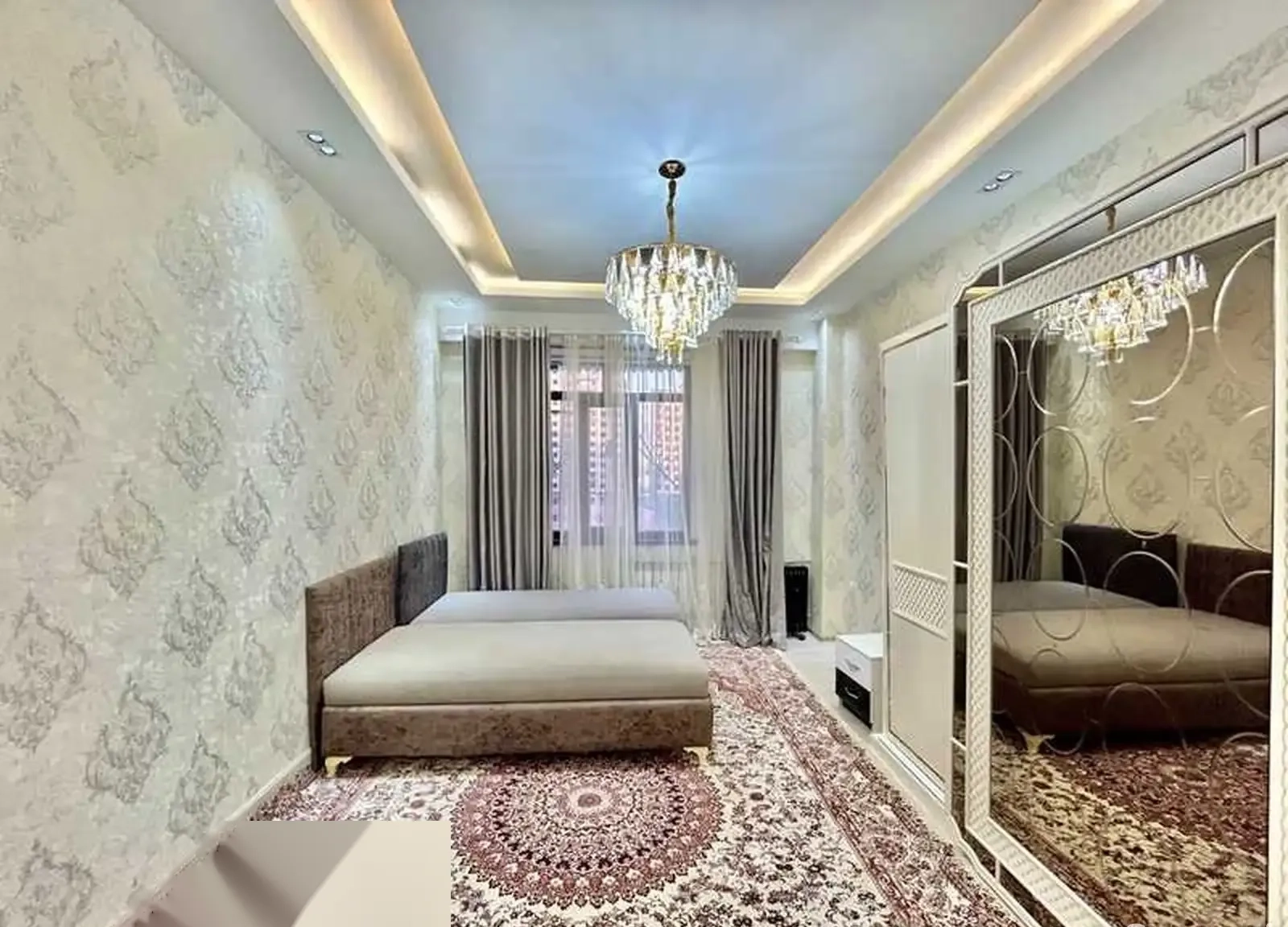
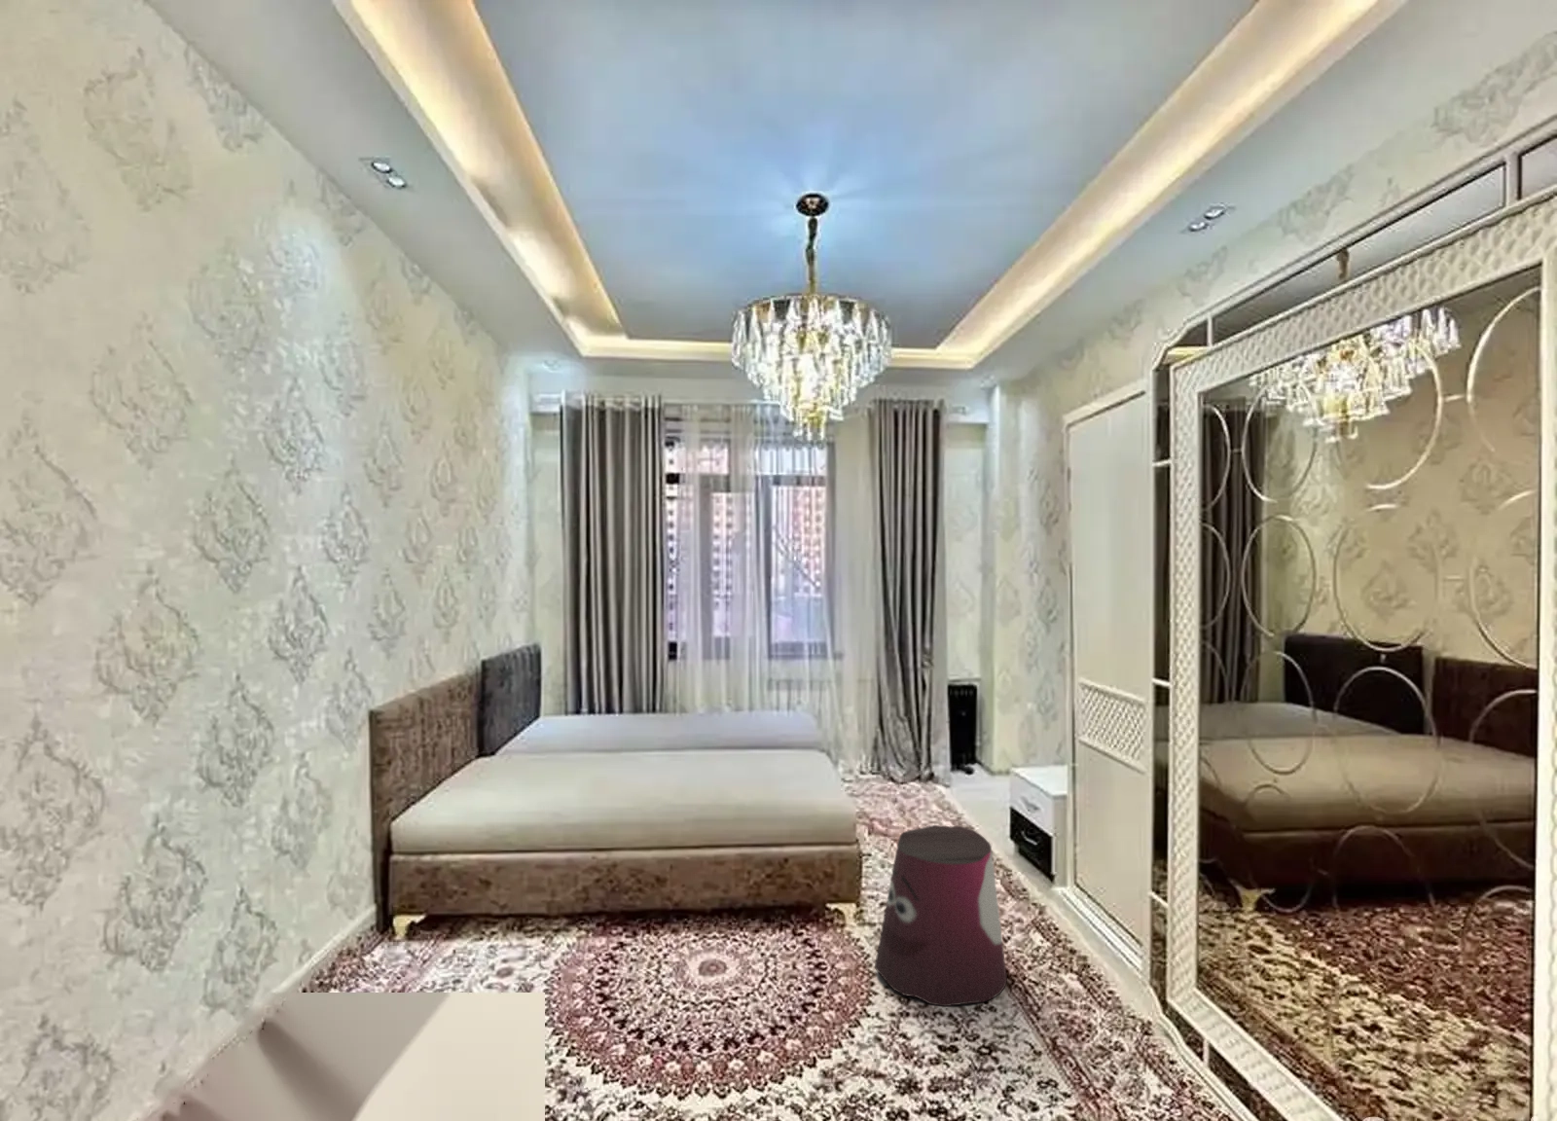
+ stool [874,825,1008,1007]
